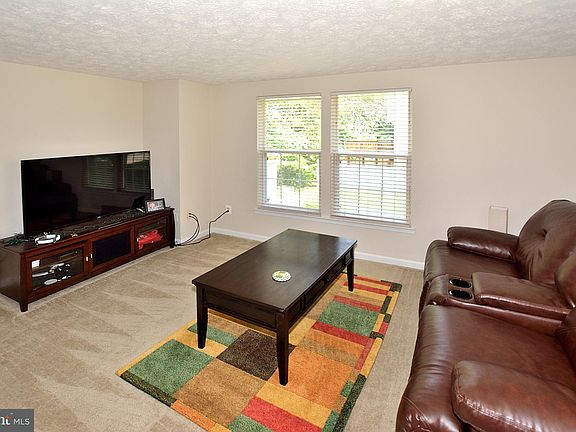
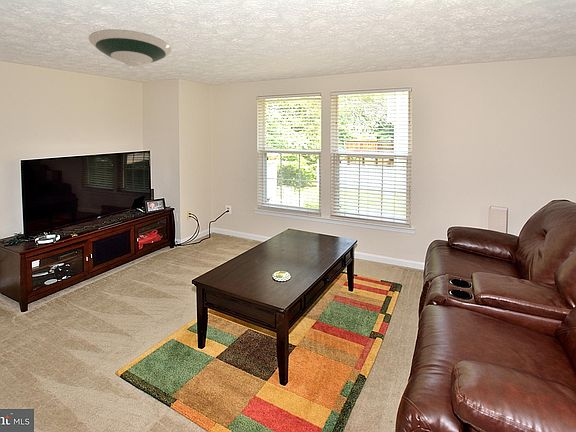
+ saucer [88,28,172,67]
